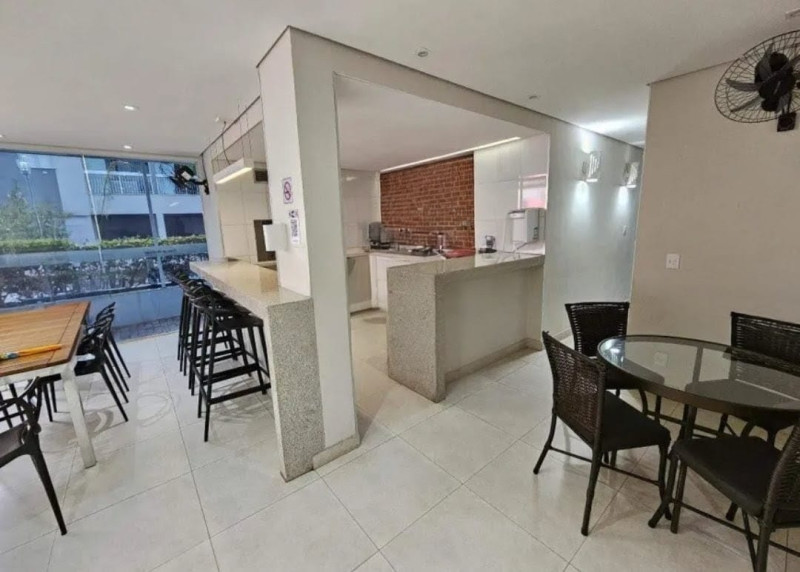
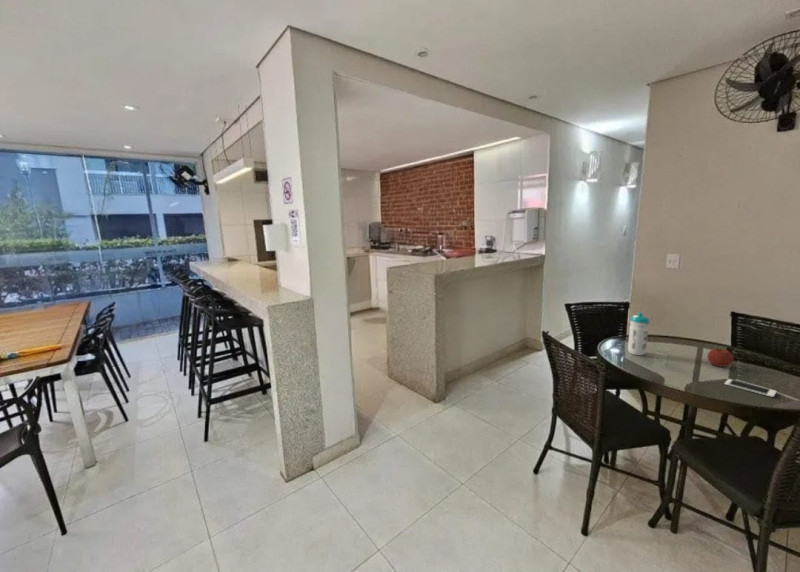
+ cell phone [724,378,778,398]
+ fruit [706,346,734,368]
+ water bottle [627,311,650,356]
